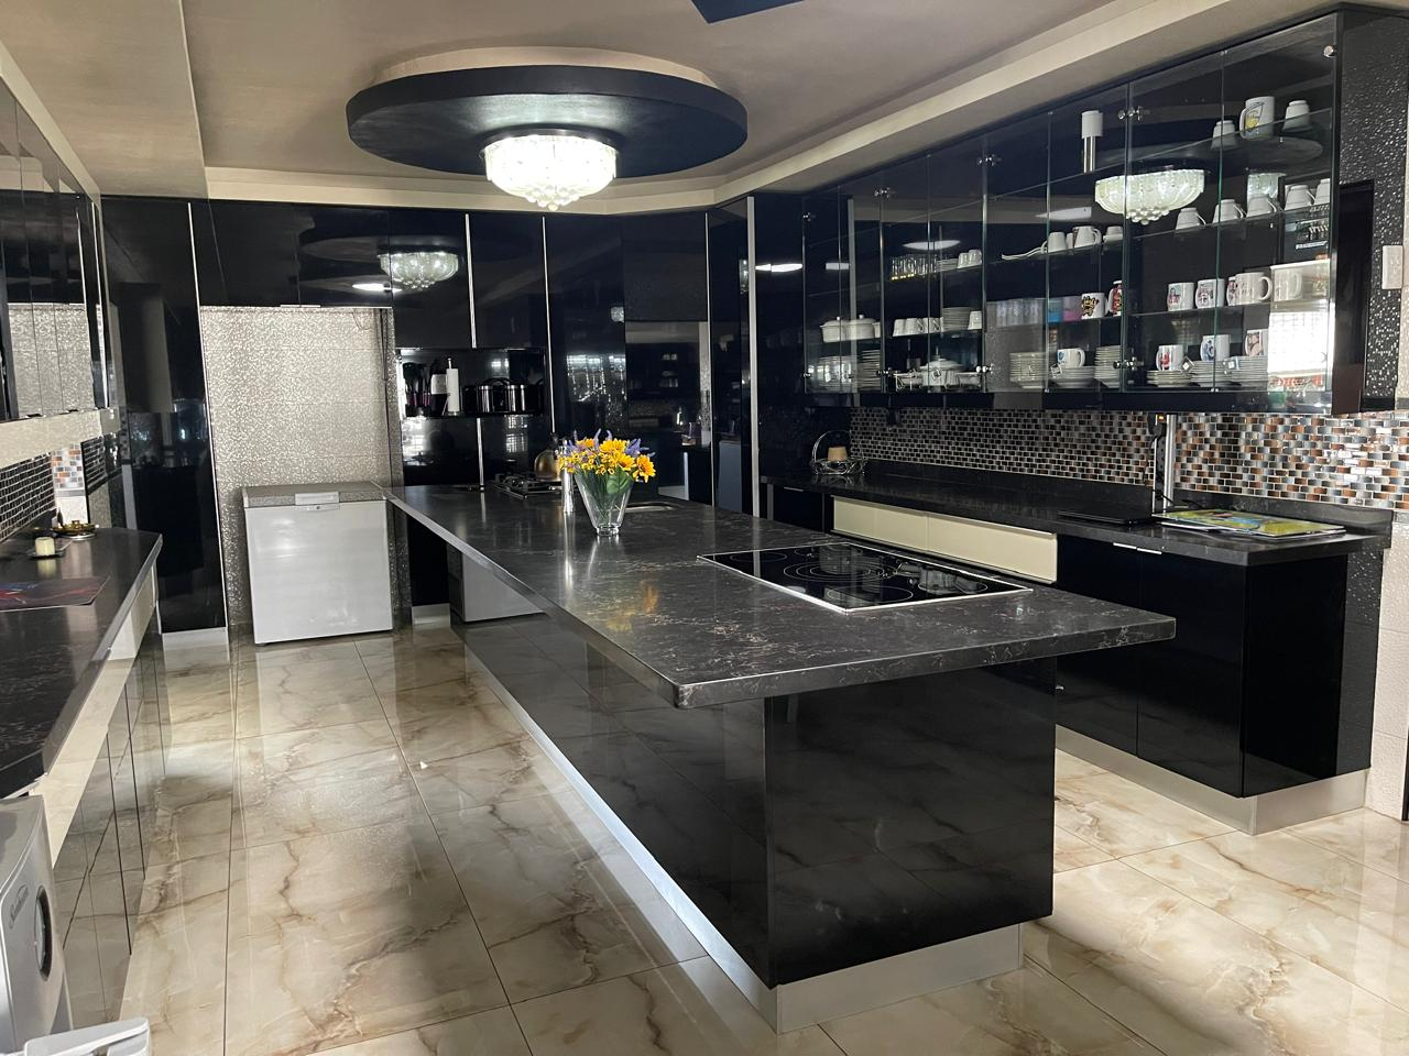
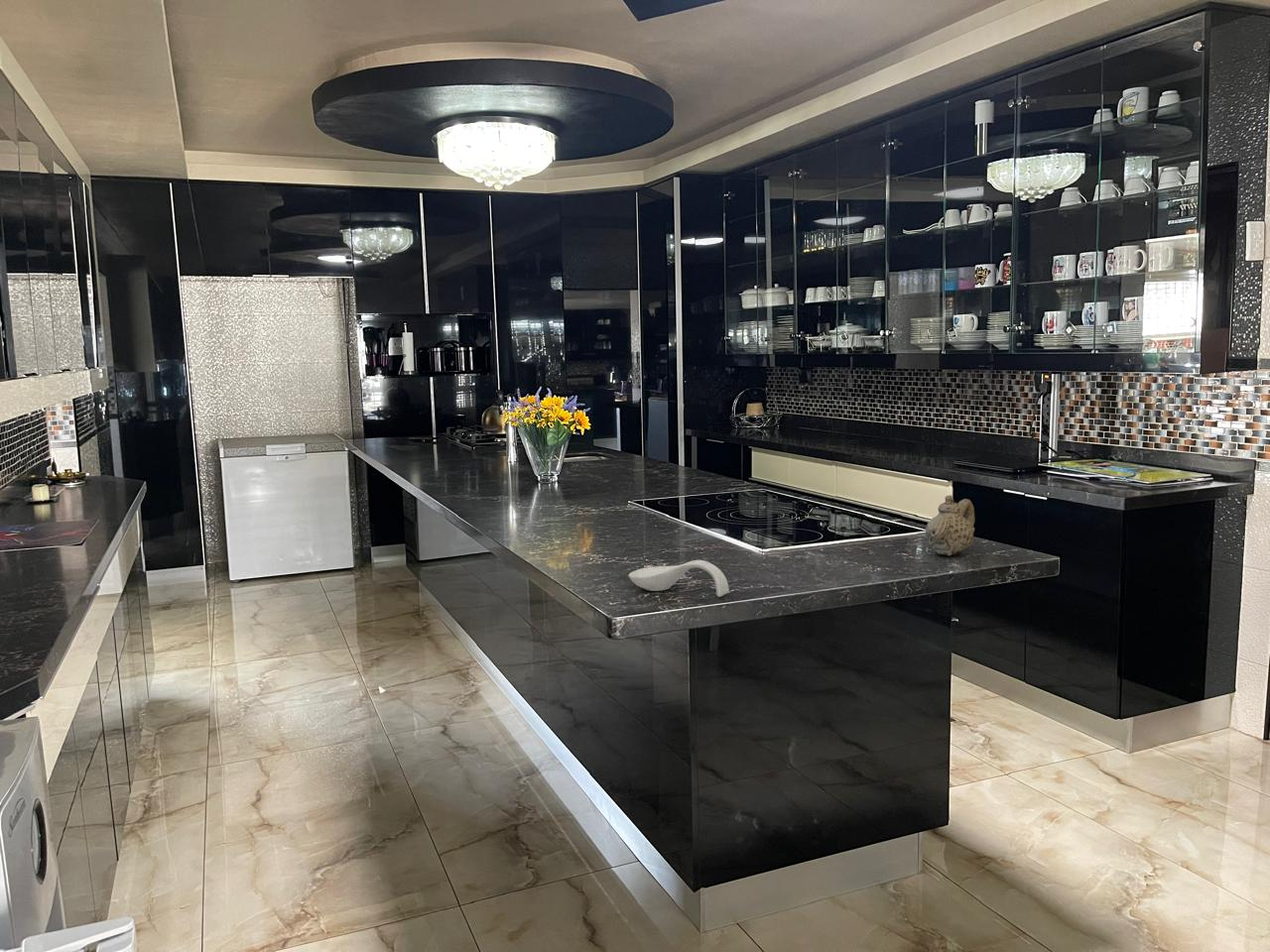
+ spoon rest [628,559,730,598]
+ teapot [925,494,975,556]
